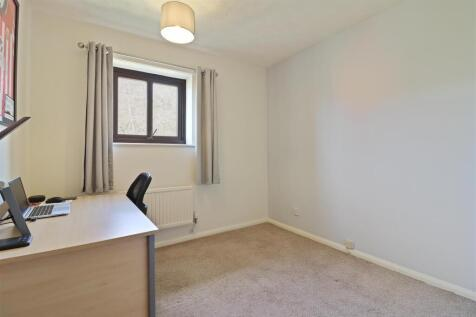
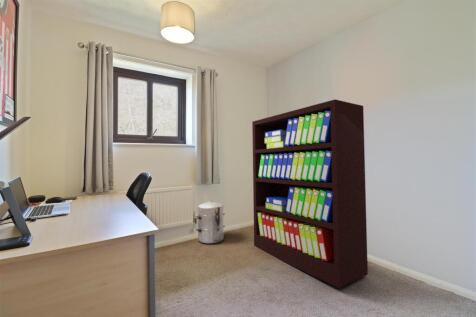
+ waste bin [195,200,226,245]
+ bookshelf [251,98,369,289]
